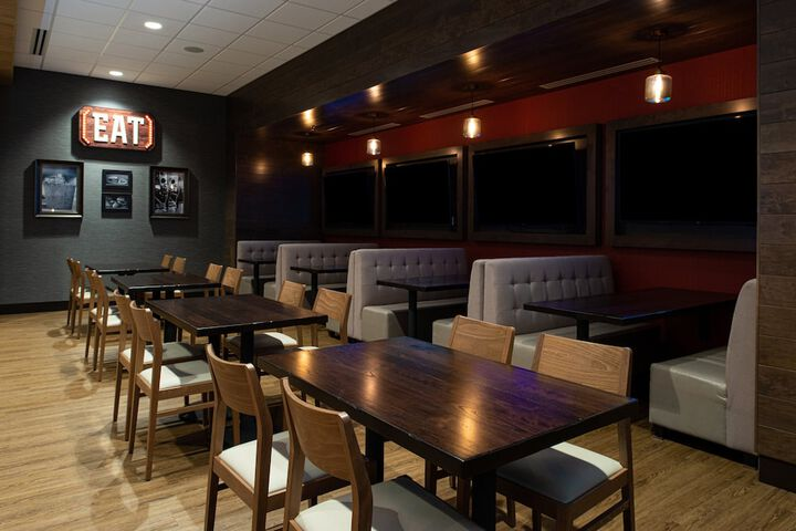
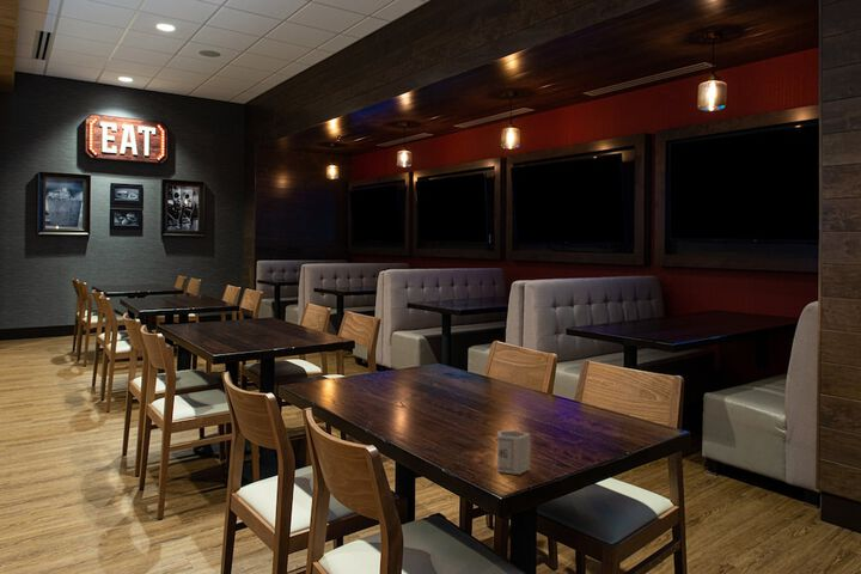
+ cup [496,429,532,476]
